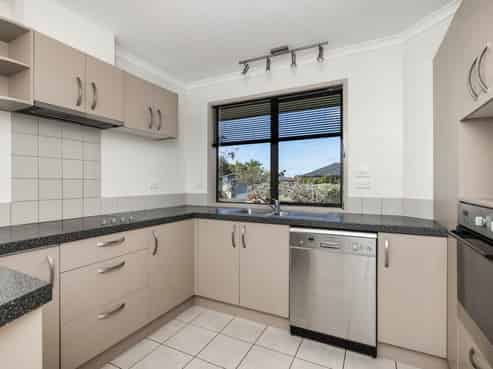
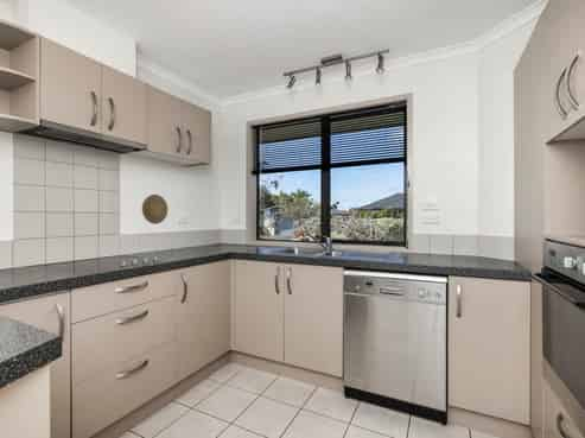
+ decorative plate [141,193,168,226]
